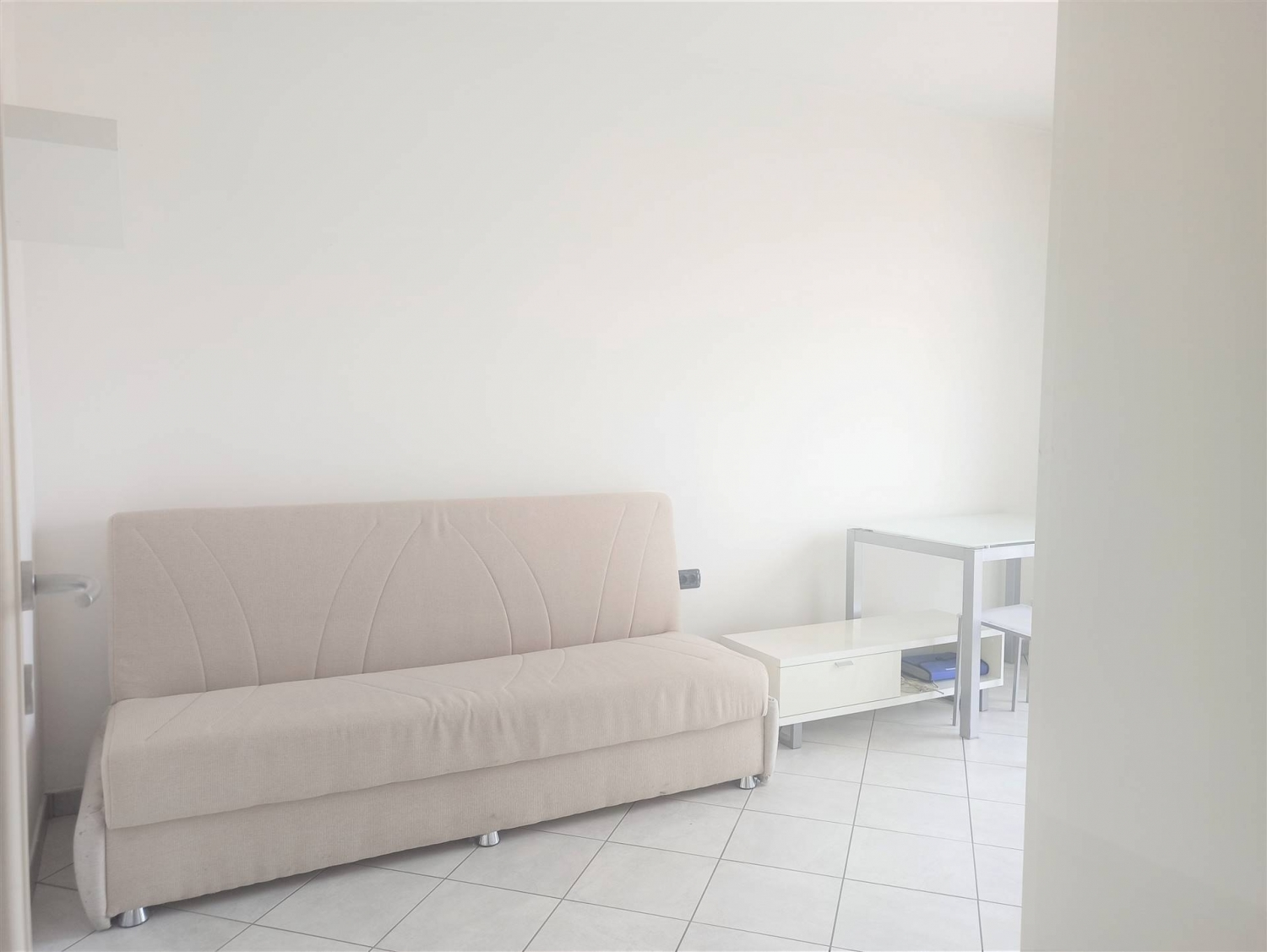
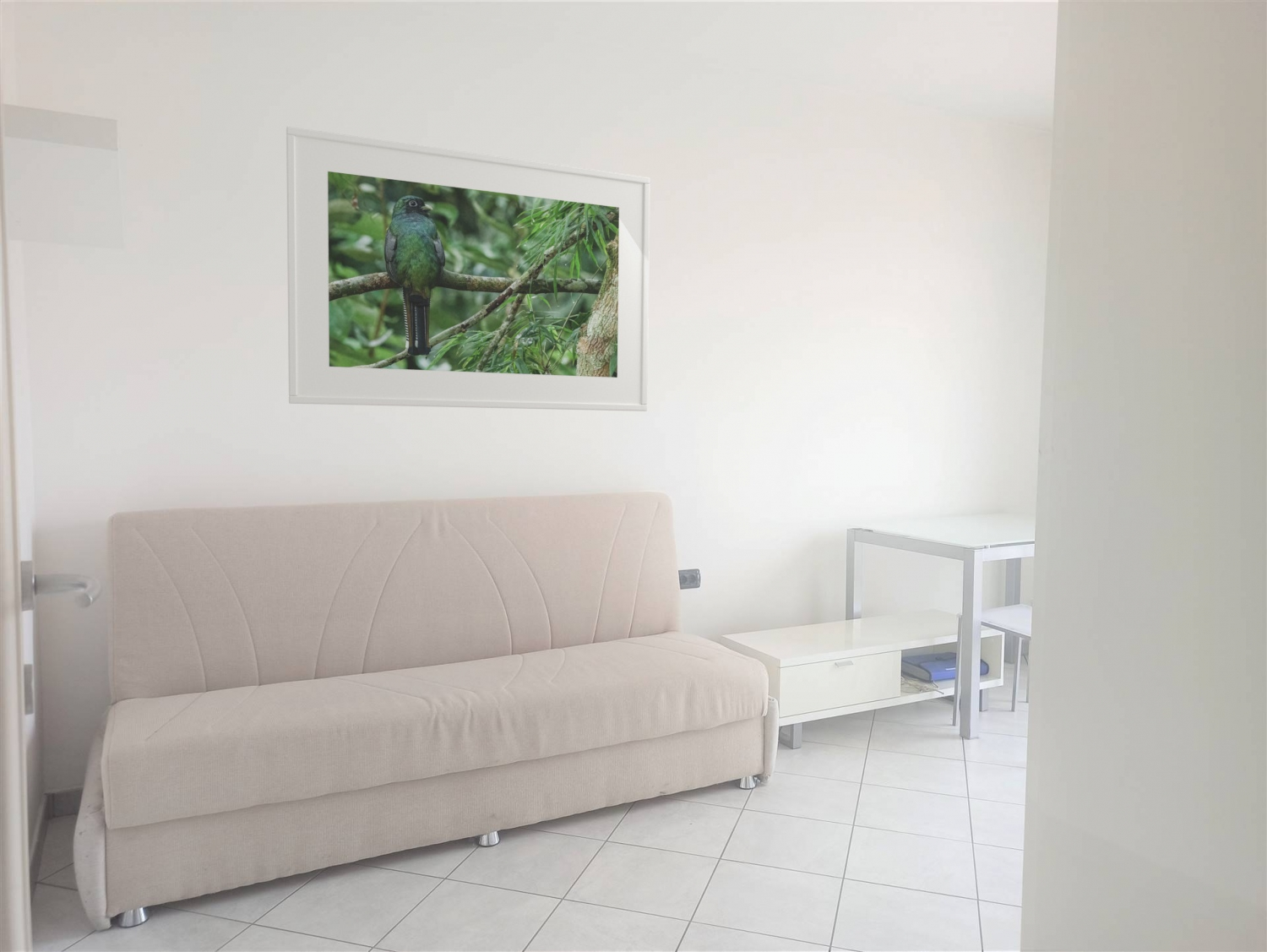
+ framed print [285,126,651,412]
